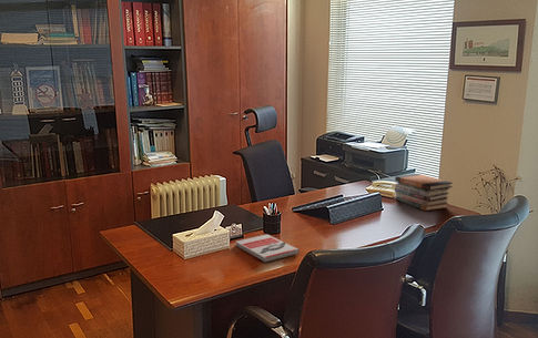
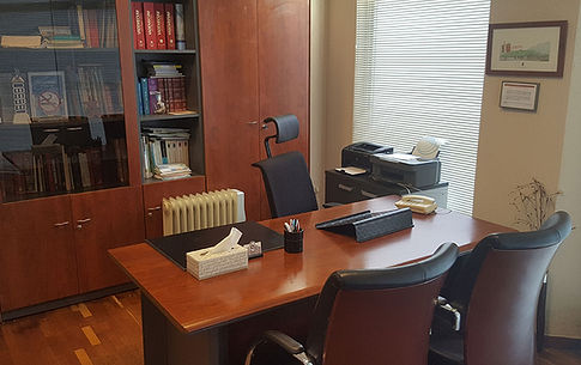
- book stack [393,173,454,212]
- book [234,234,301,264]
